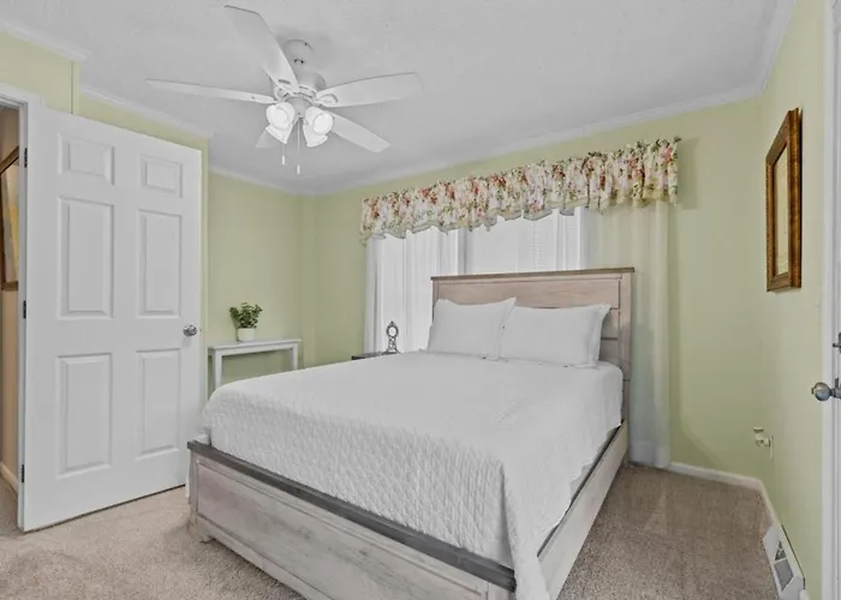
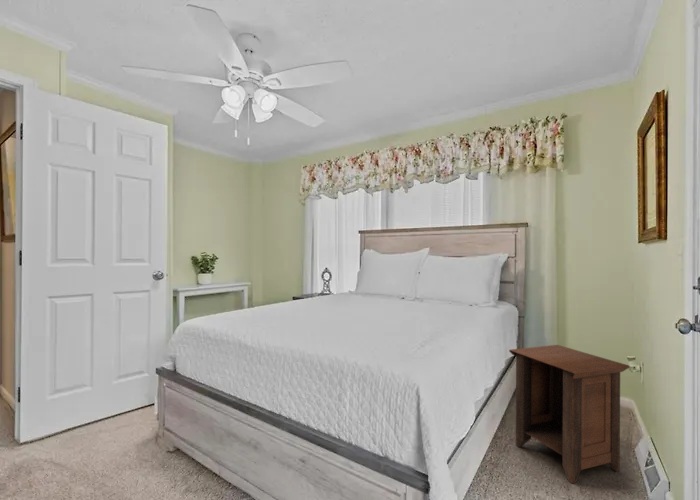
+ nightstand [508,344,631,485]
